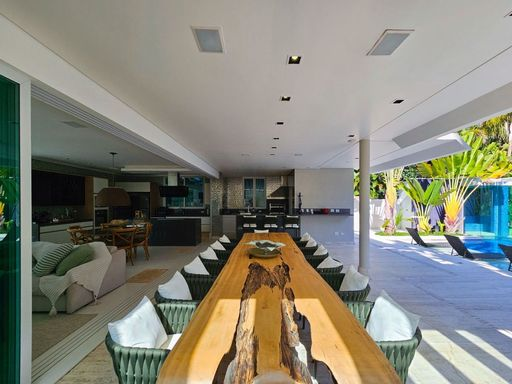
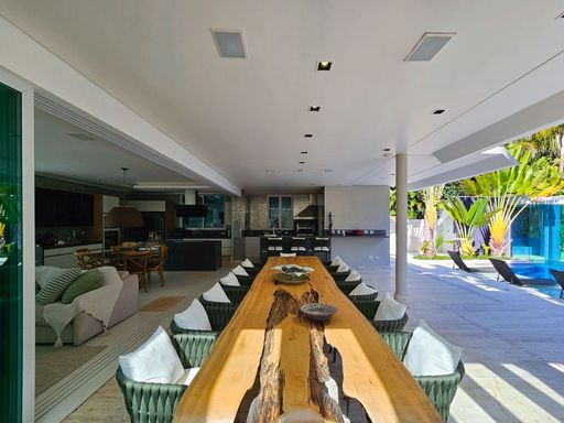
+ decorative bowl [300,302,339,322]
